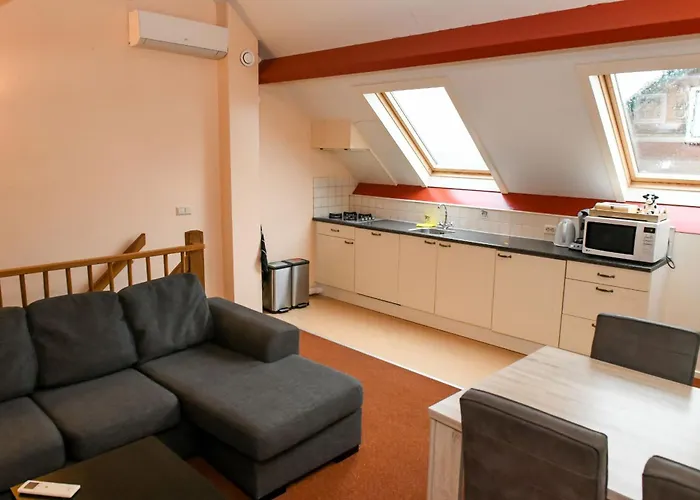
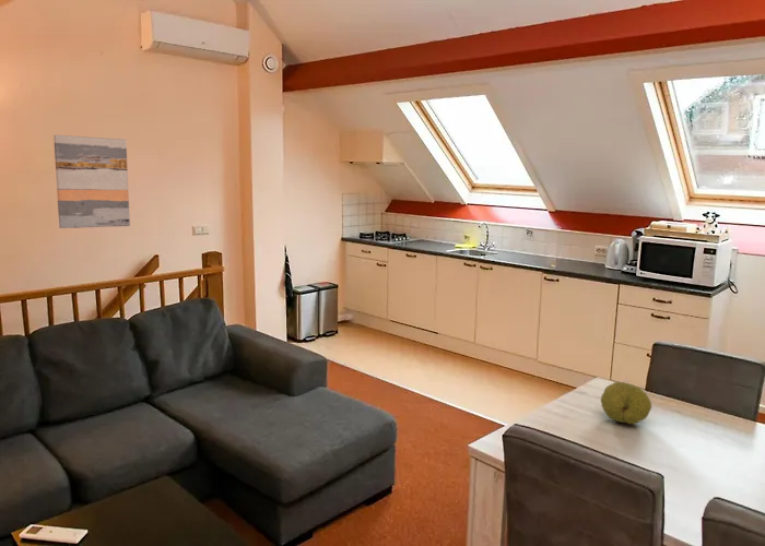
+ wall art [52,134,131,229]
+ fruit [599,381,652,425]
